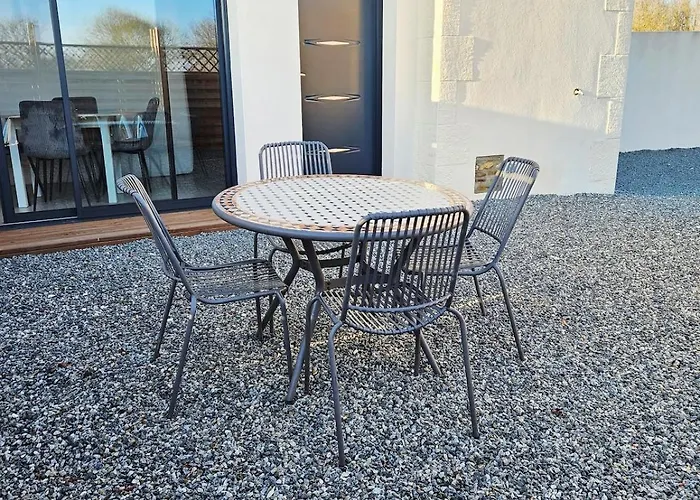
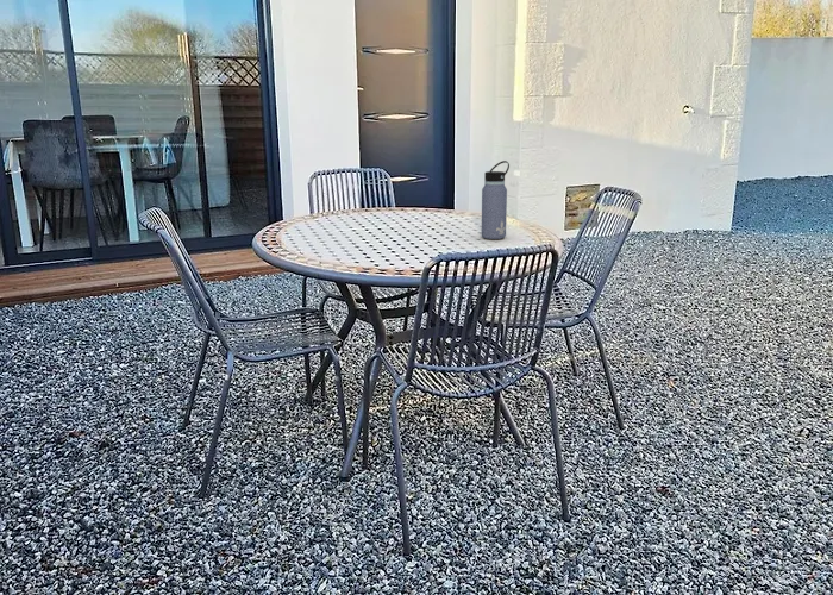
+ water bottle [481,159,511,240]
